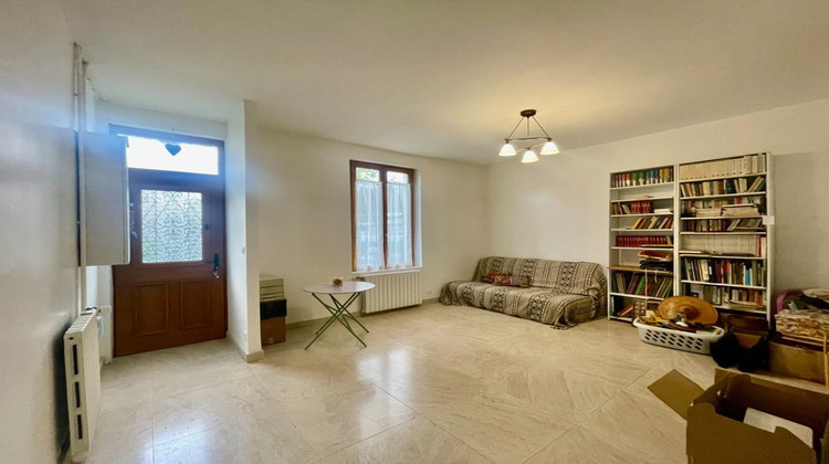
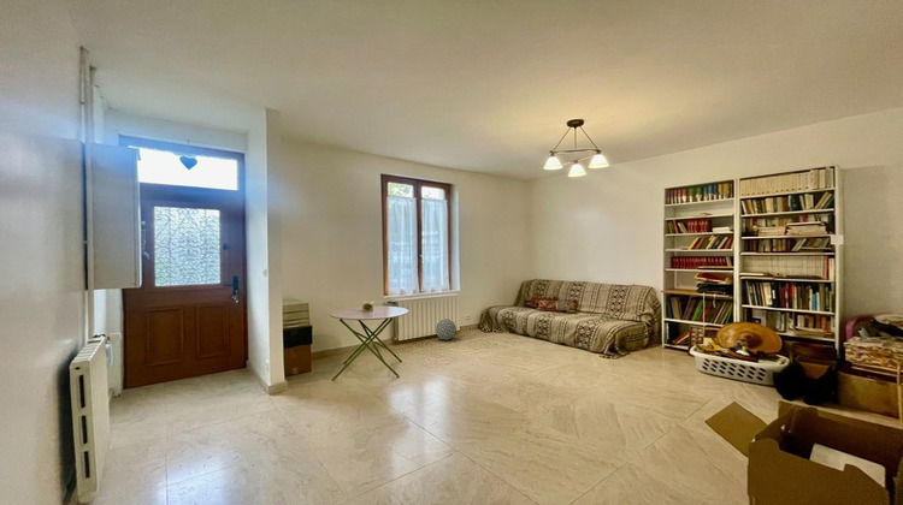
+ decorative ball [435,317,458,341]
